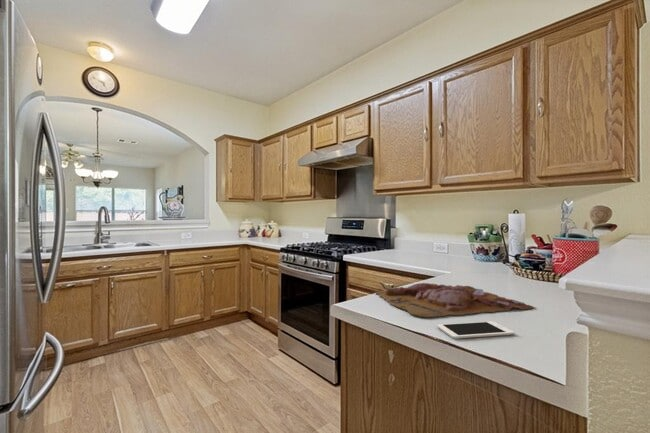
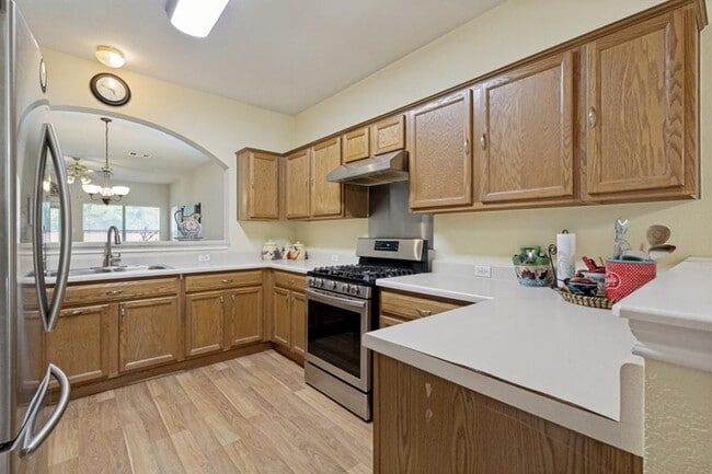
- cutting board [373,282,537,318]
- cell phone [436,320,516,340]
